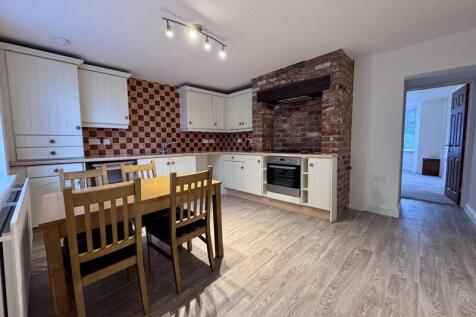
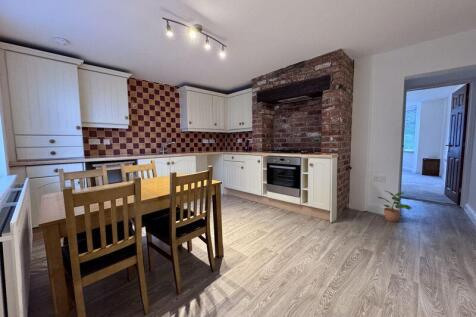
+ potted plant [377,190,413,223]
